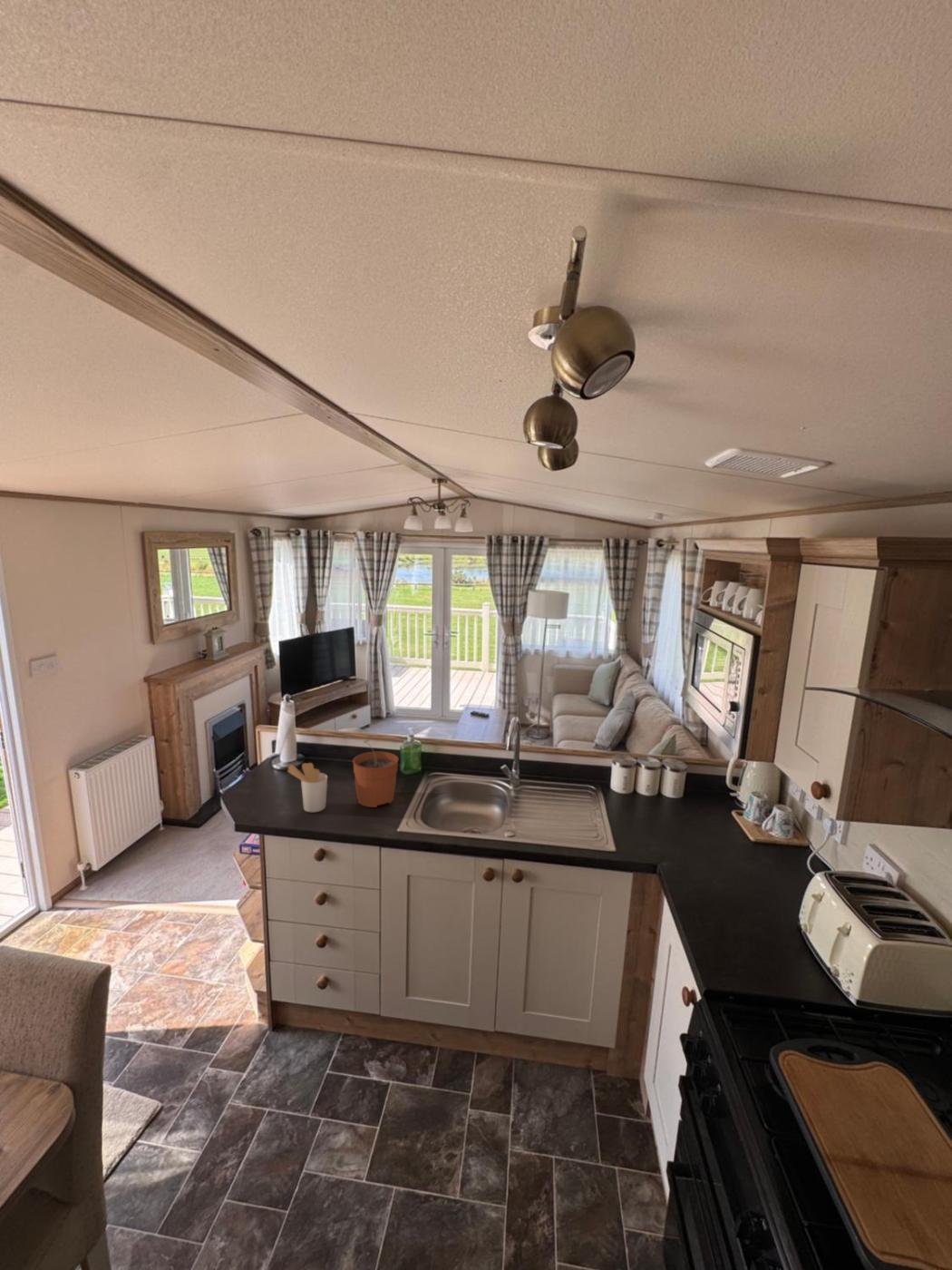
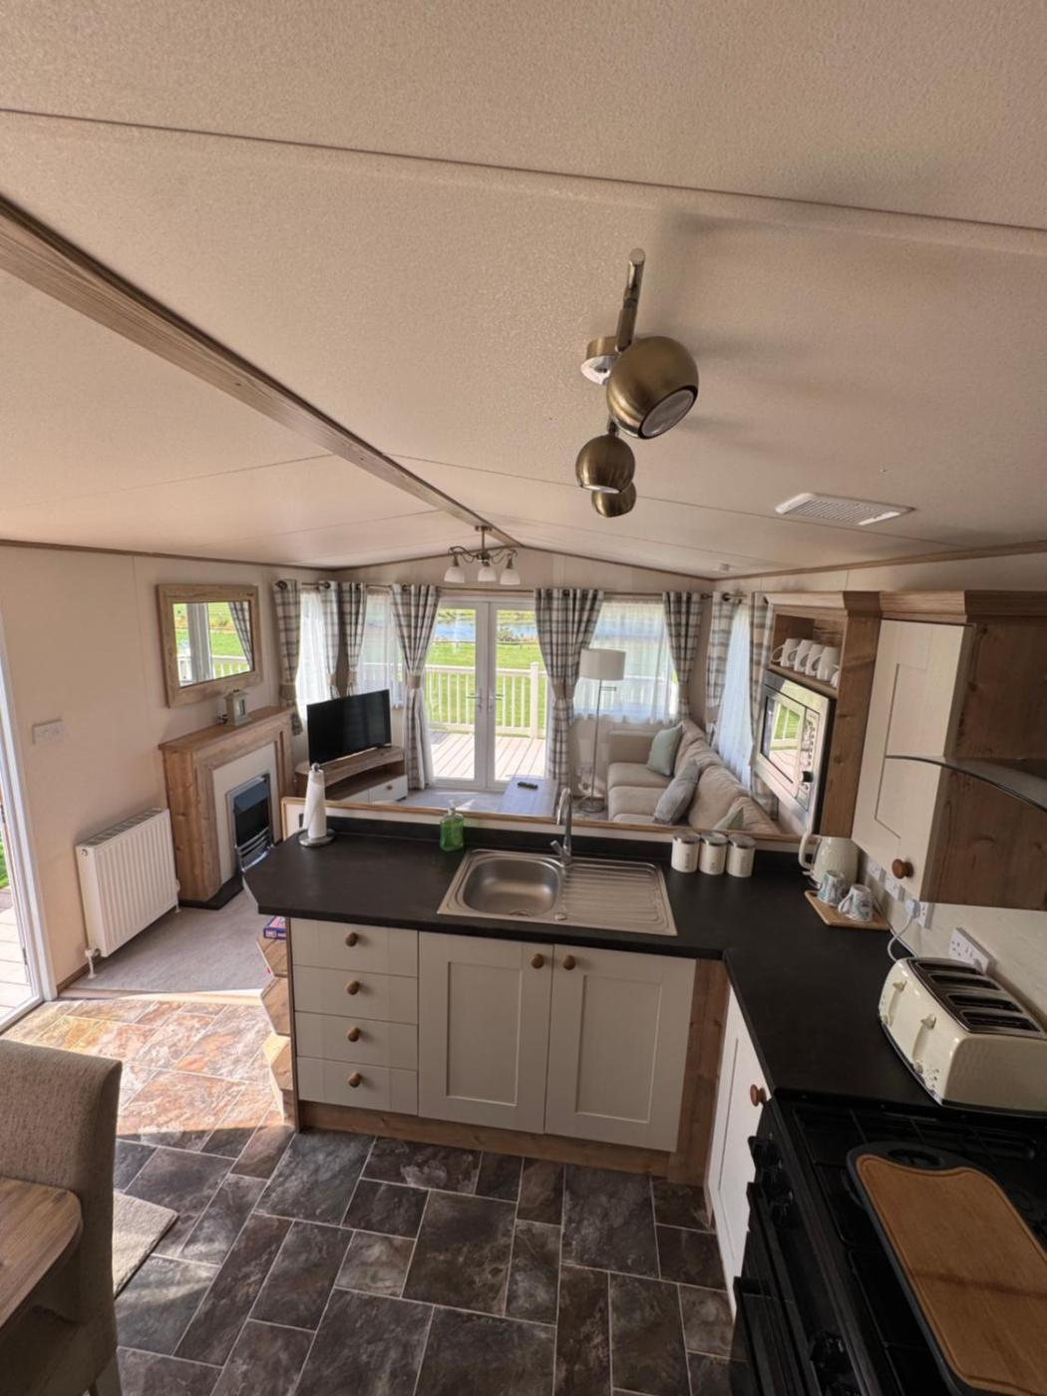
- utensil holder [287,762,328,813]
- plant pot [352,738,399,808]
